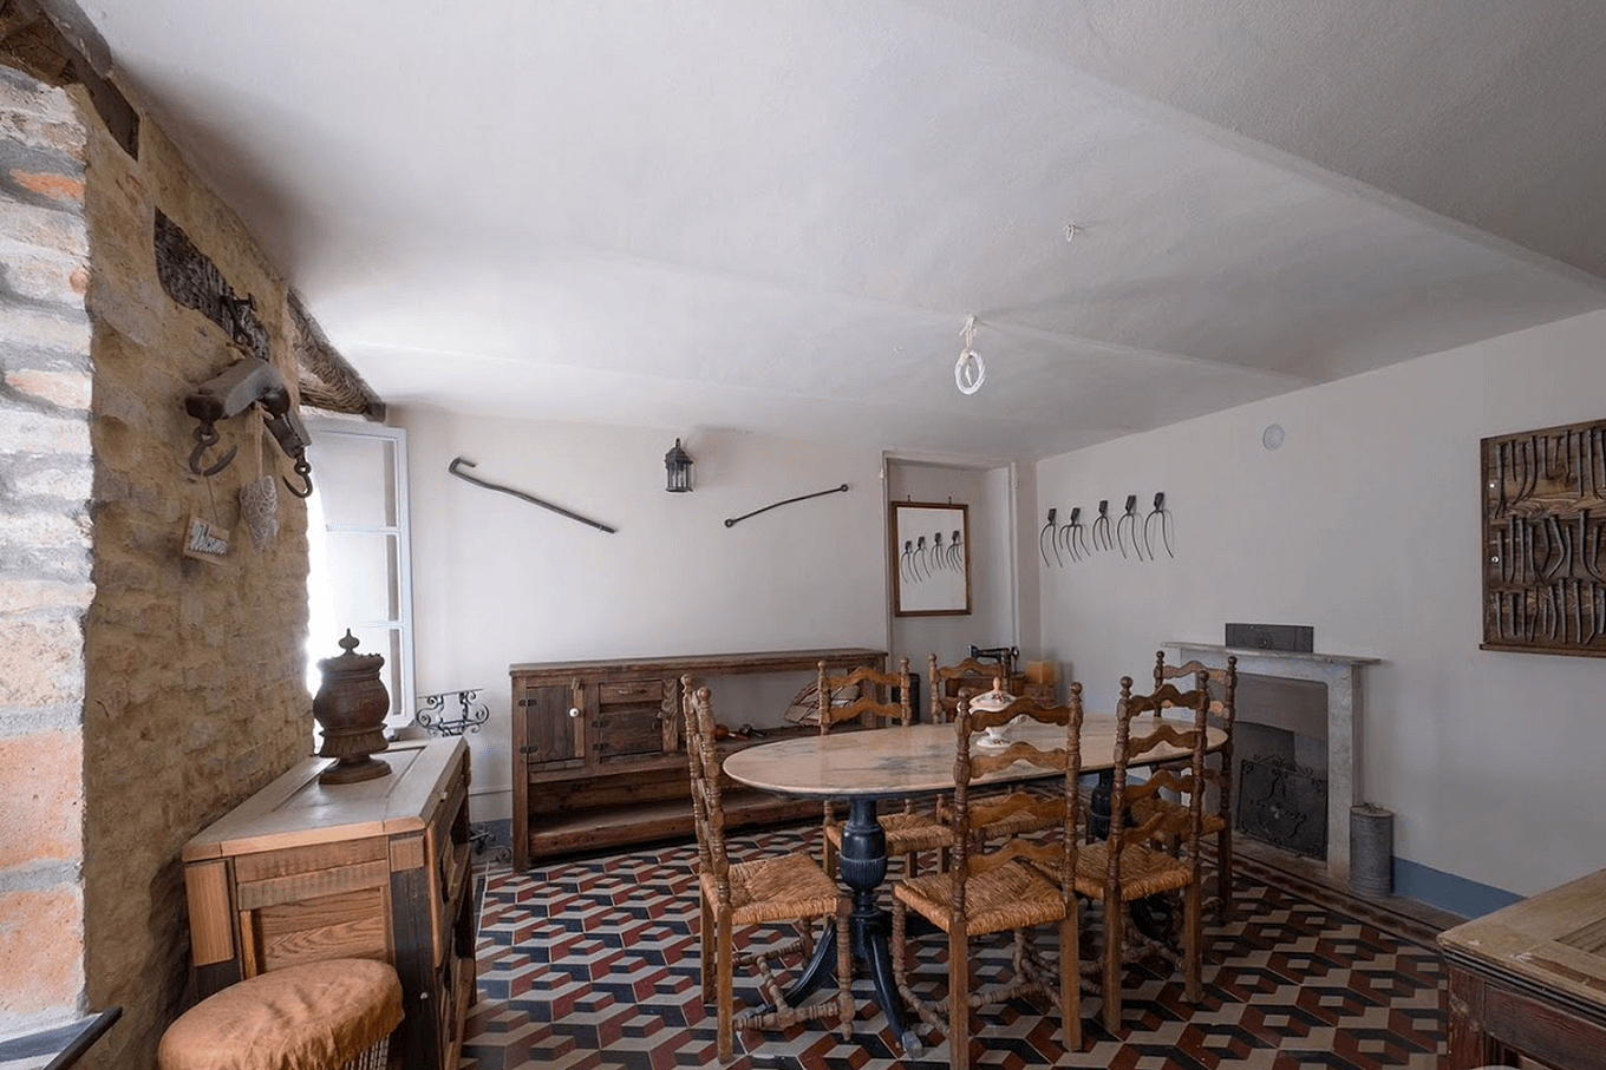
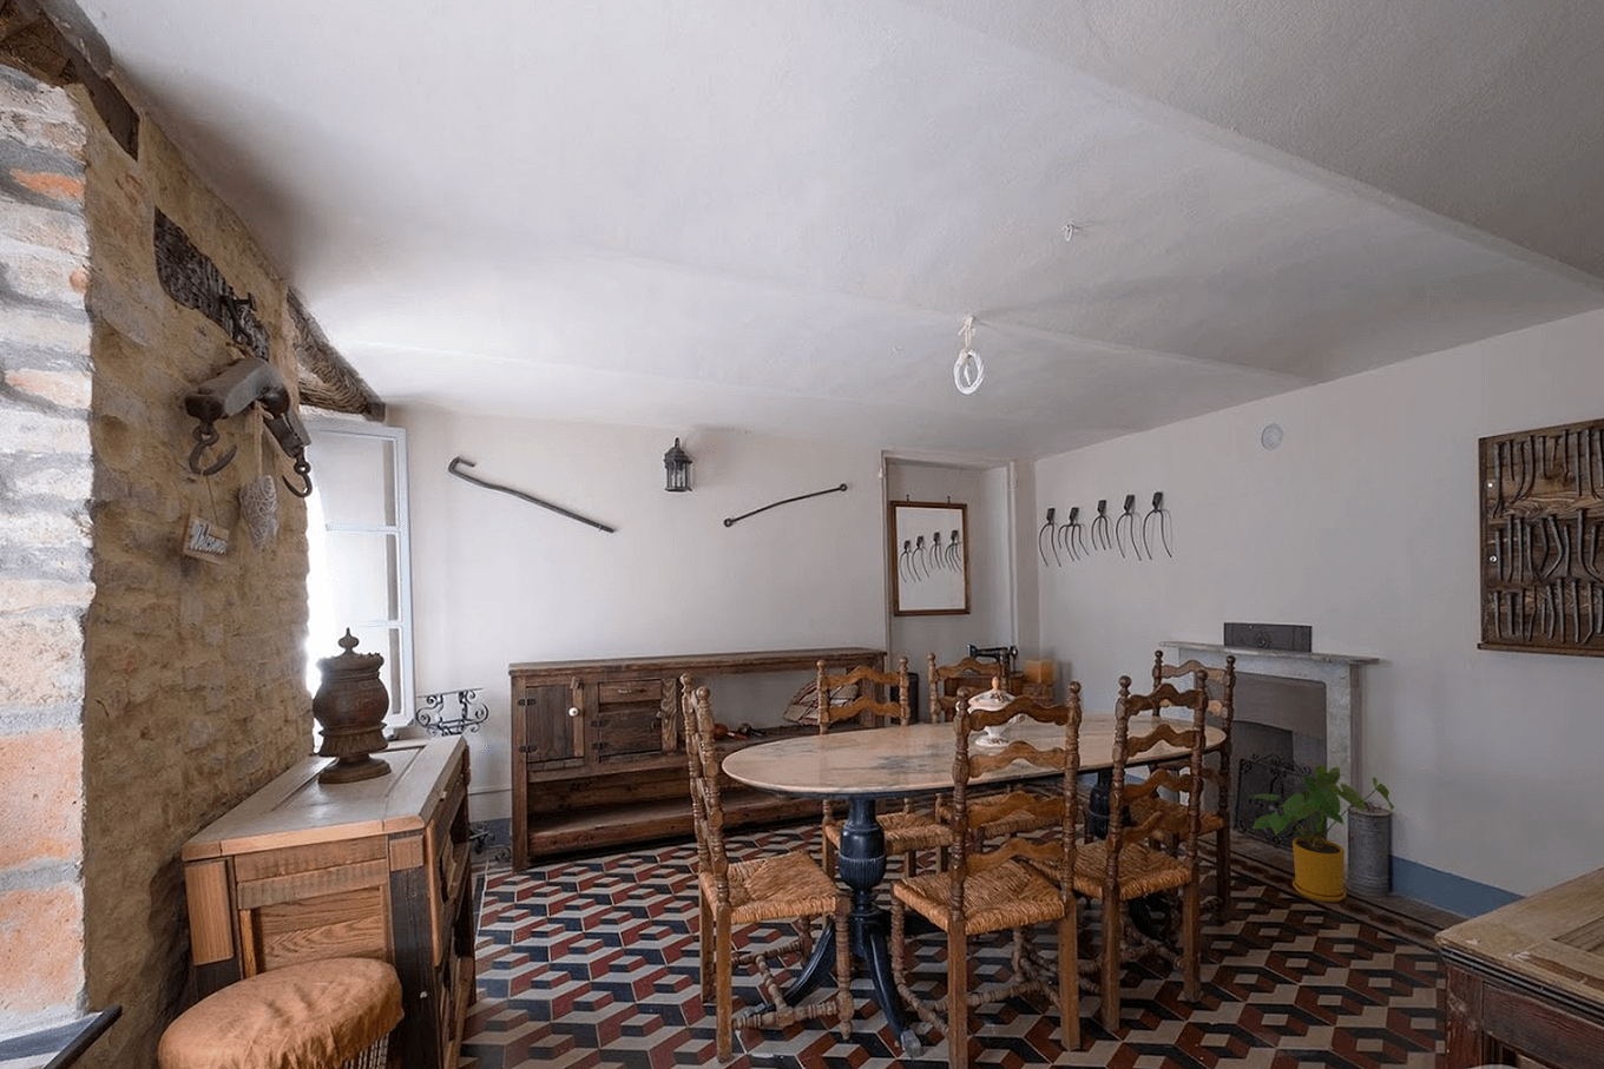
+ house plant [1251,765,1395,903]
